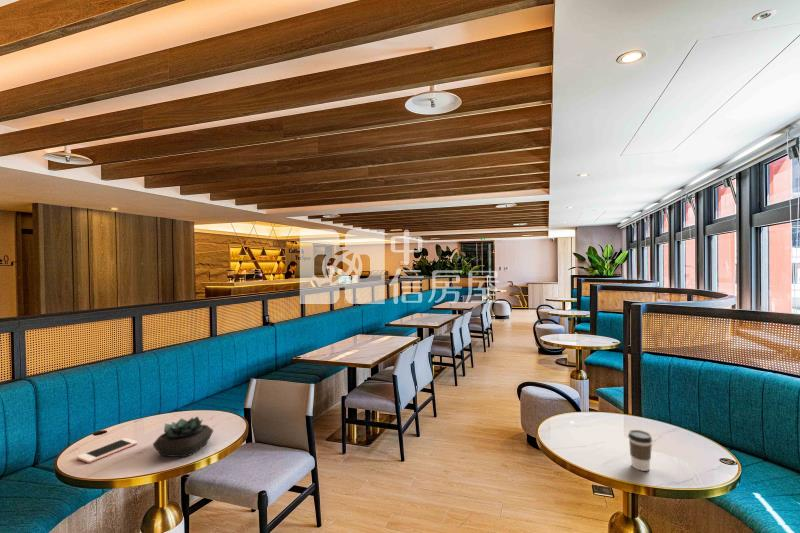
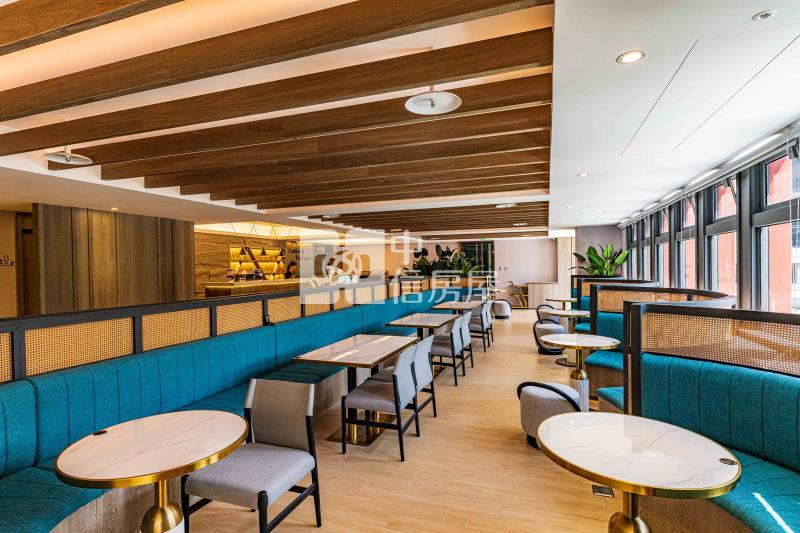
- coffee cup [627,429,653,472]
- cell phone [76,437,138,464]
- succulent plant [152,415,214,458]
